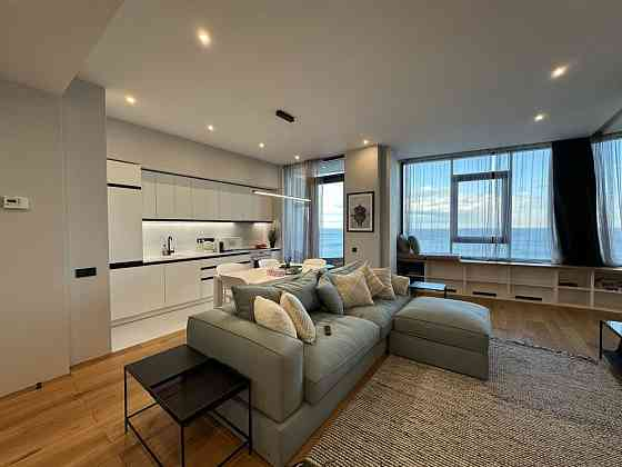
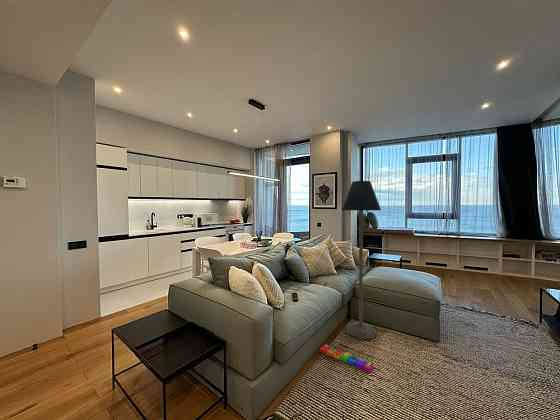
+ floor lamp [341,180,382,340]
+ knob puzzle [319,344,375,373]
